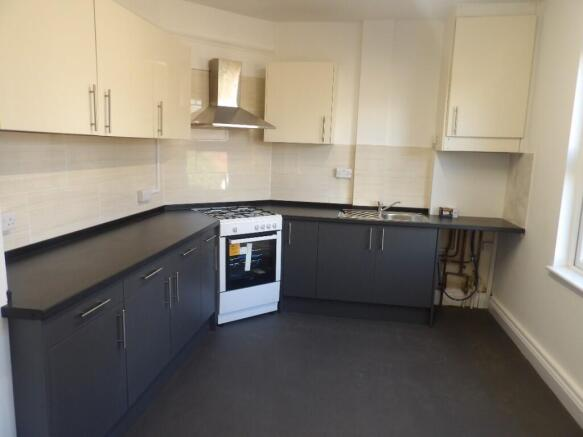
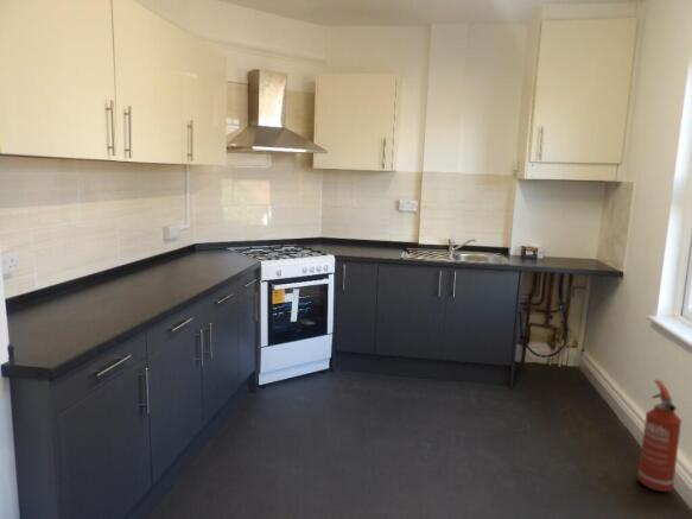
+ fire extinguisher [636,379,683,493]
